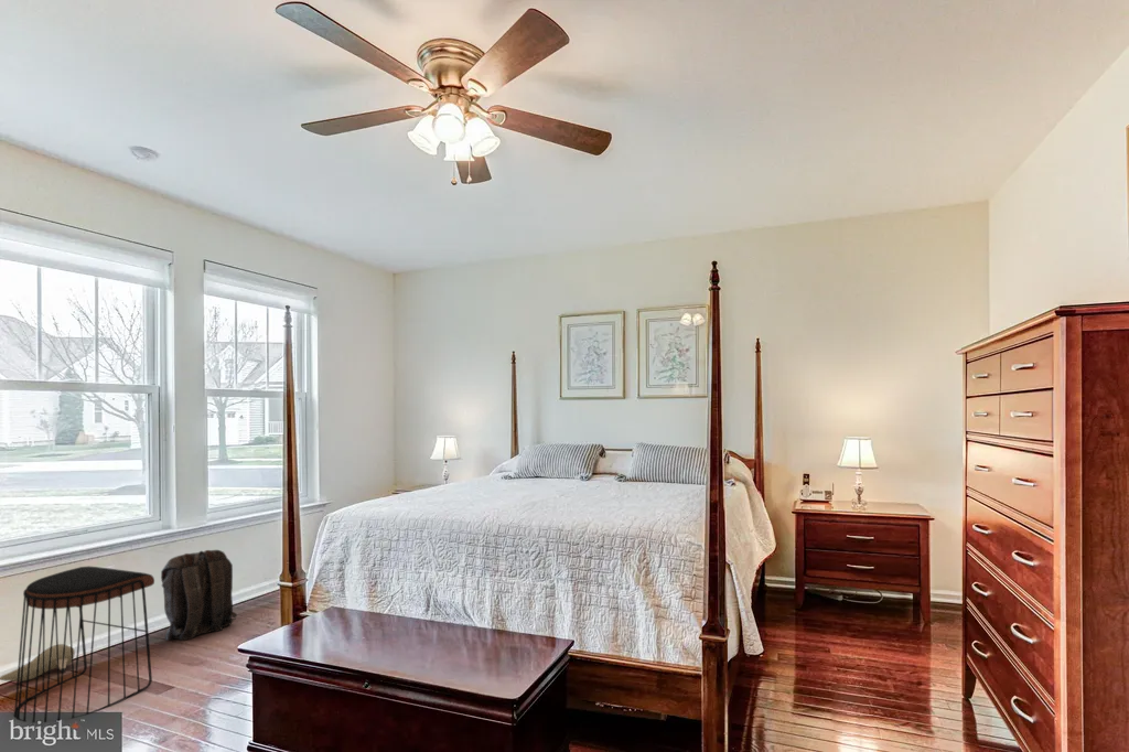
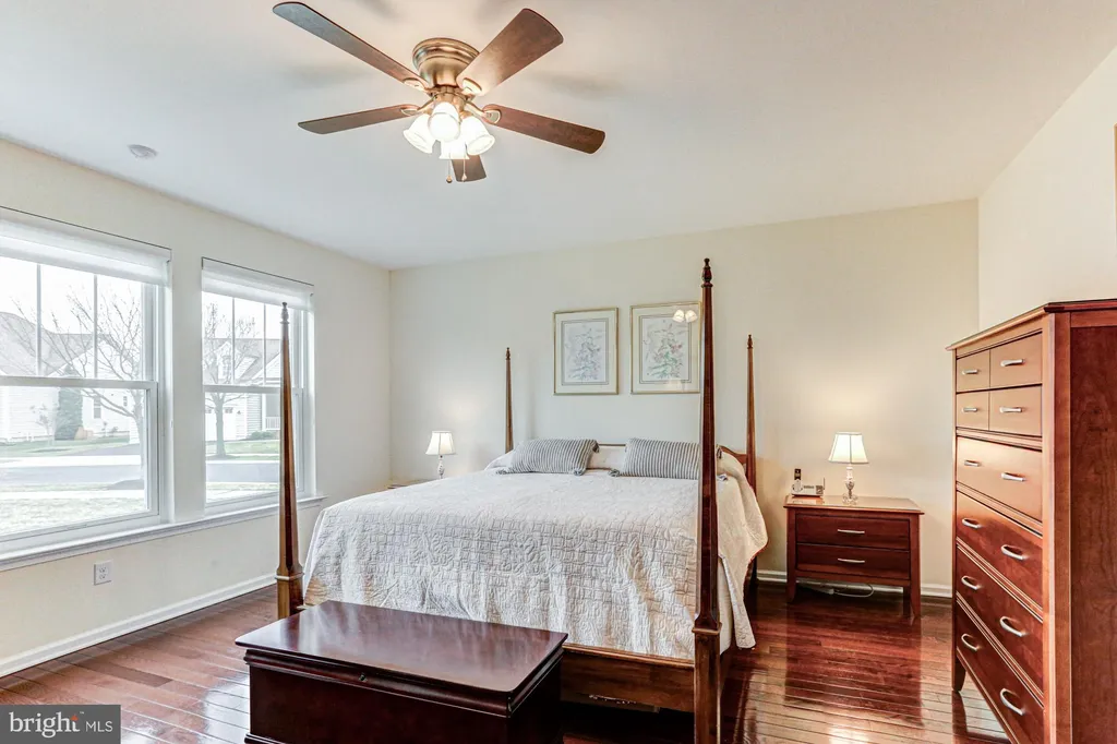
- stool [12,566,155,723]
- shoe [0,643,76,683]
- backpack [160,549,238,642]
